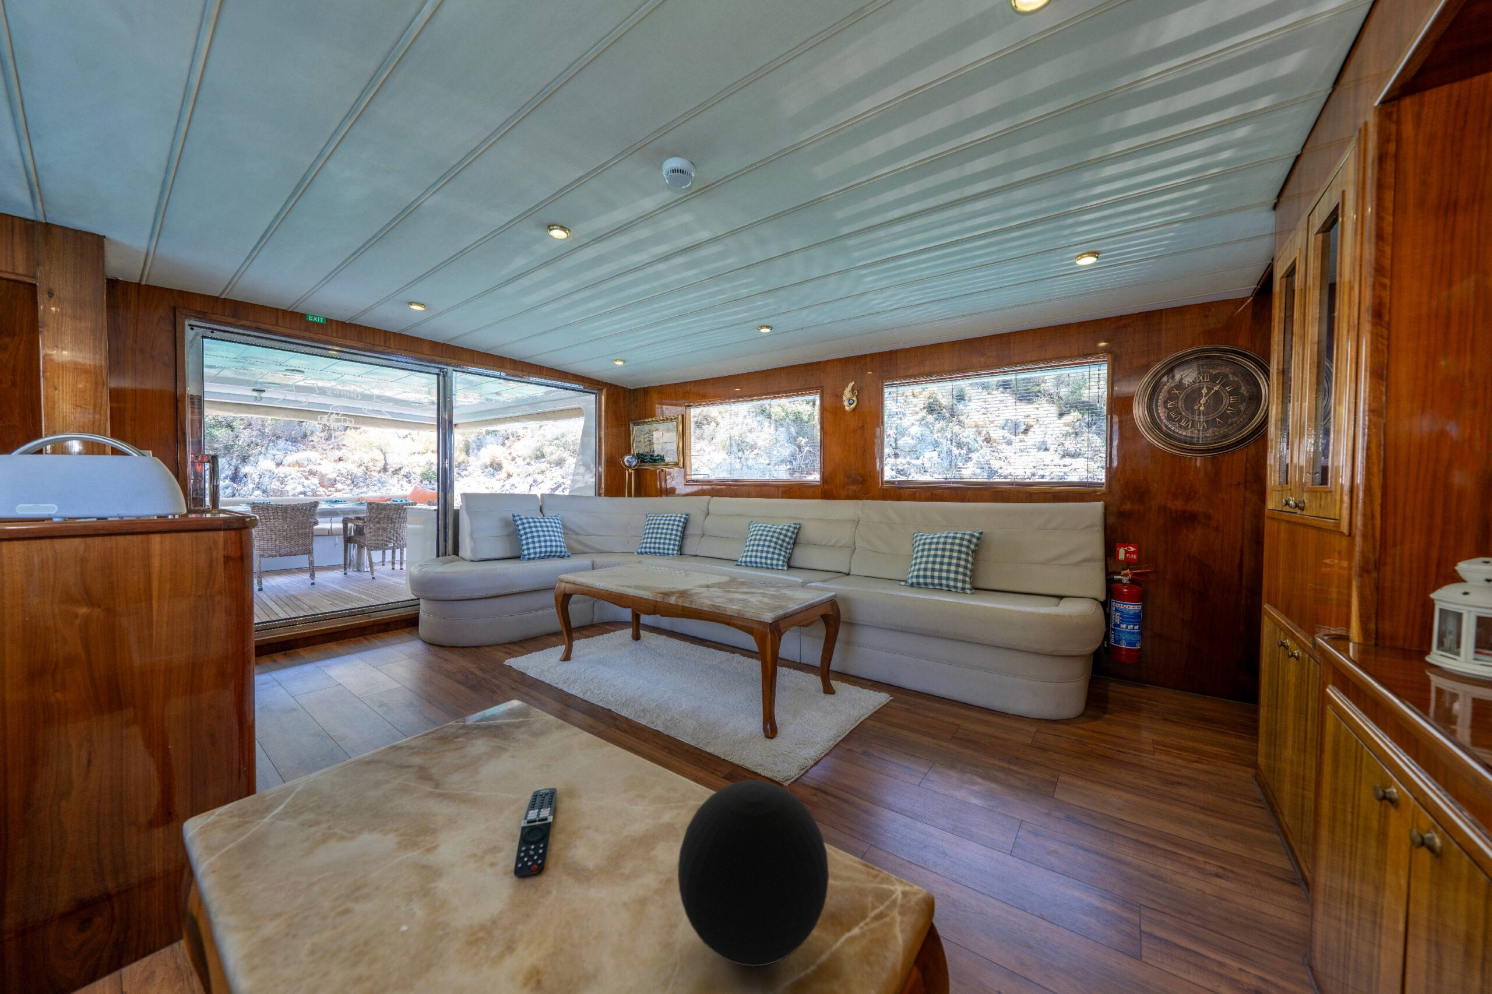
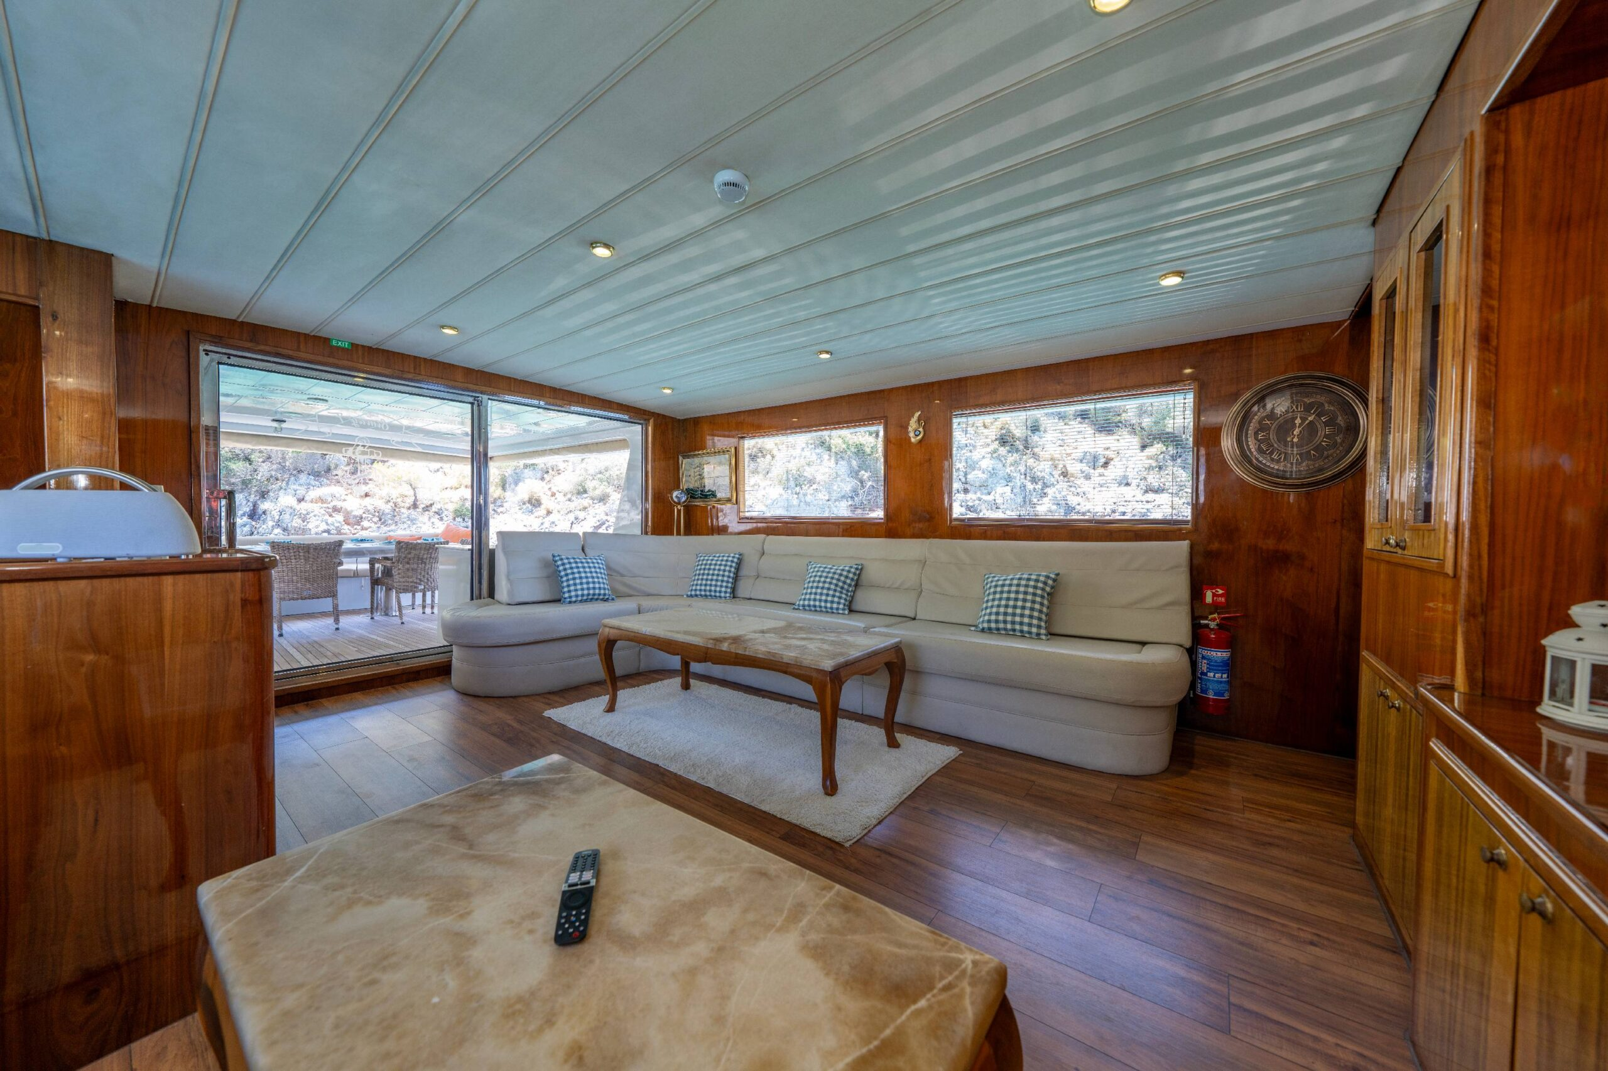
- decorative orb [678,780,830,967]
